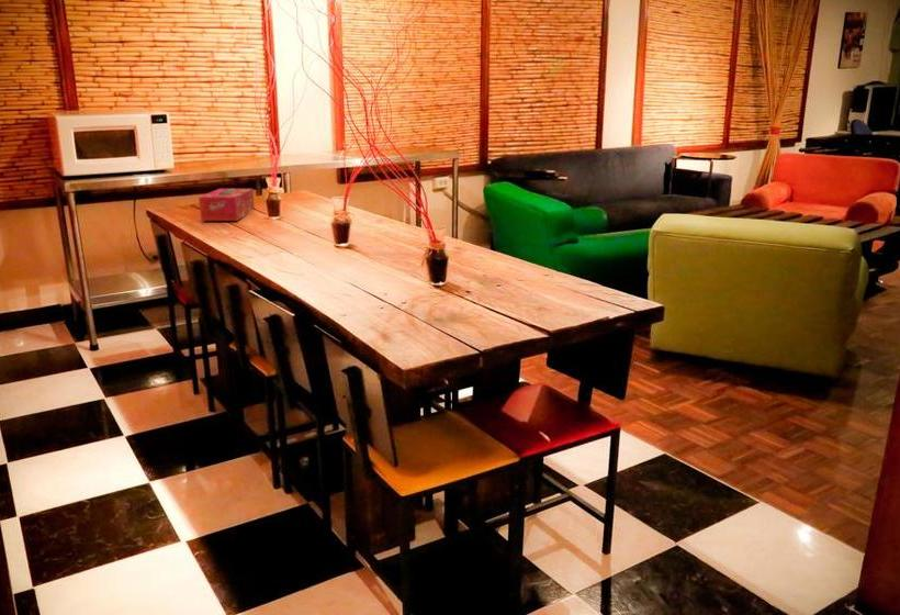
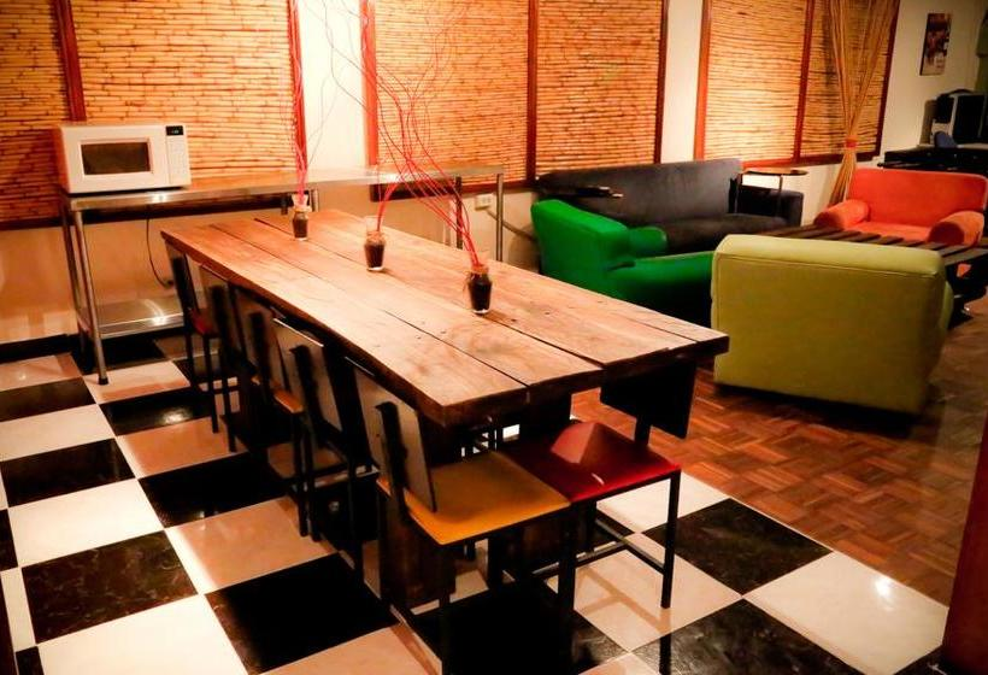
- tissue box [198,188,256,222]
